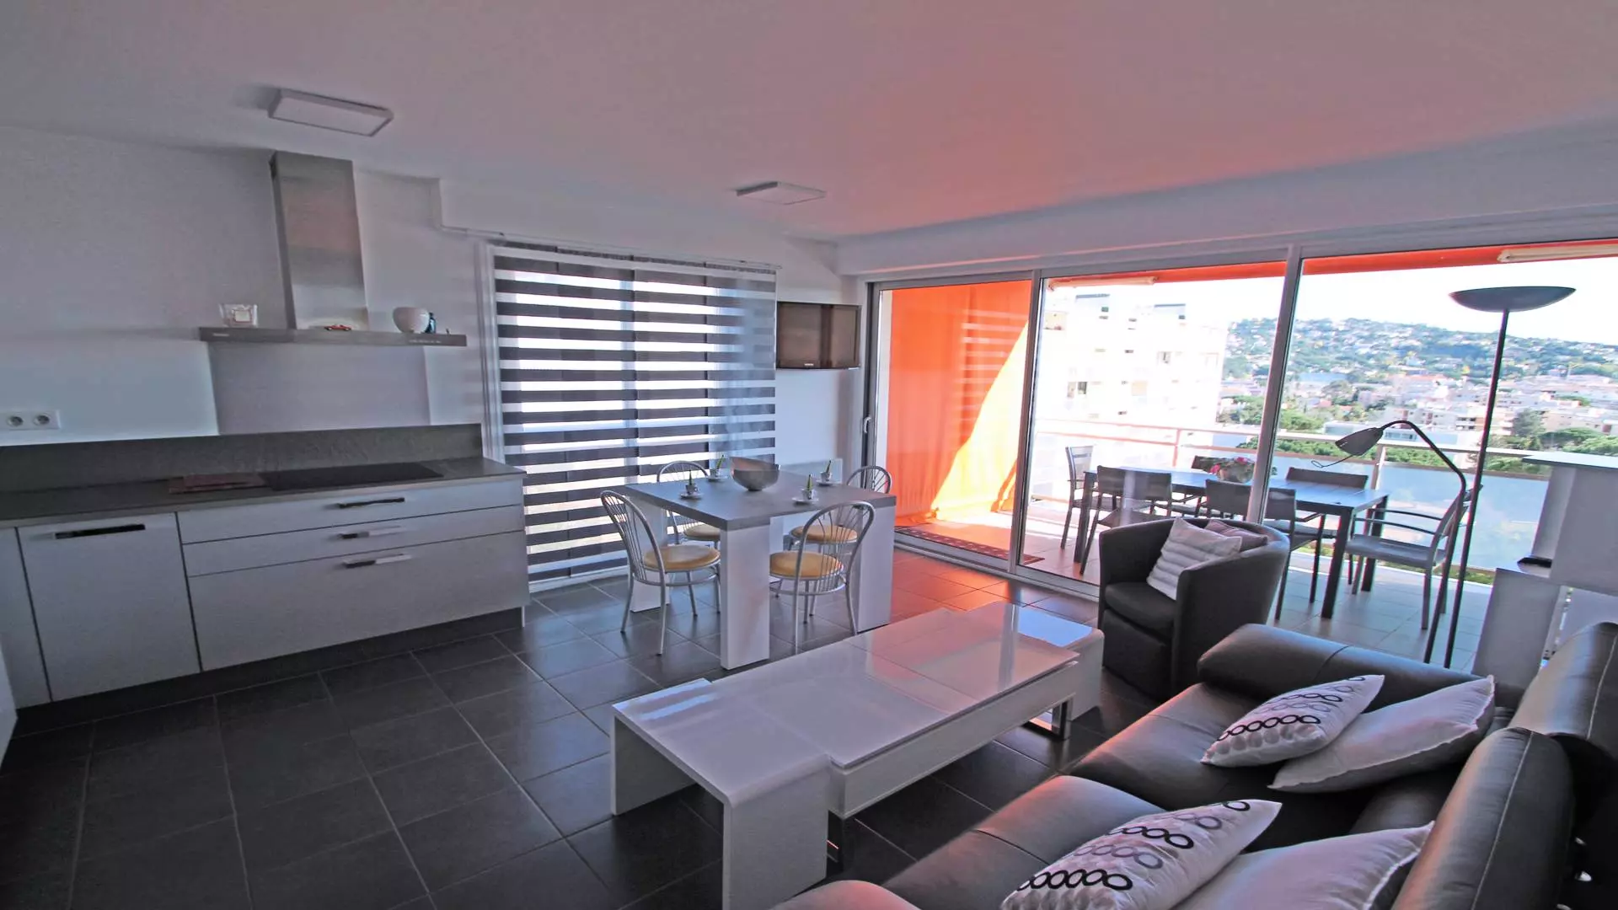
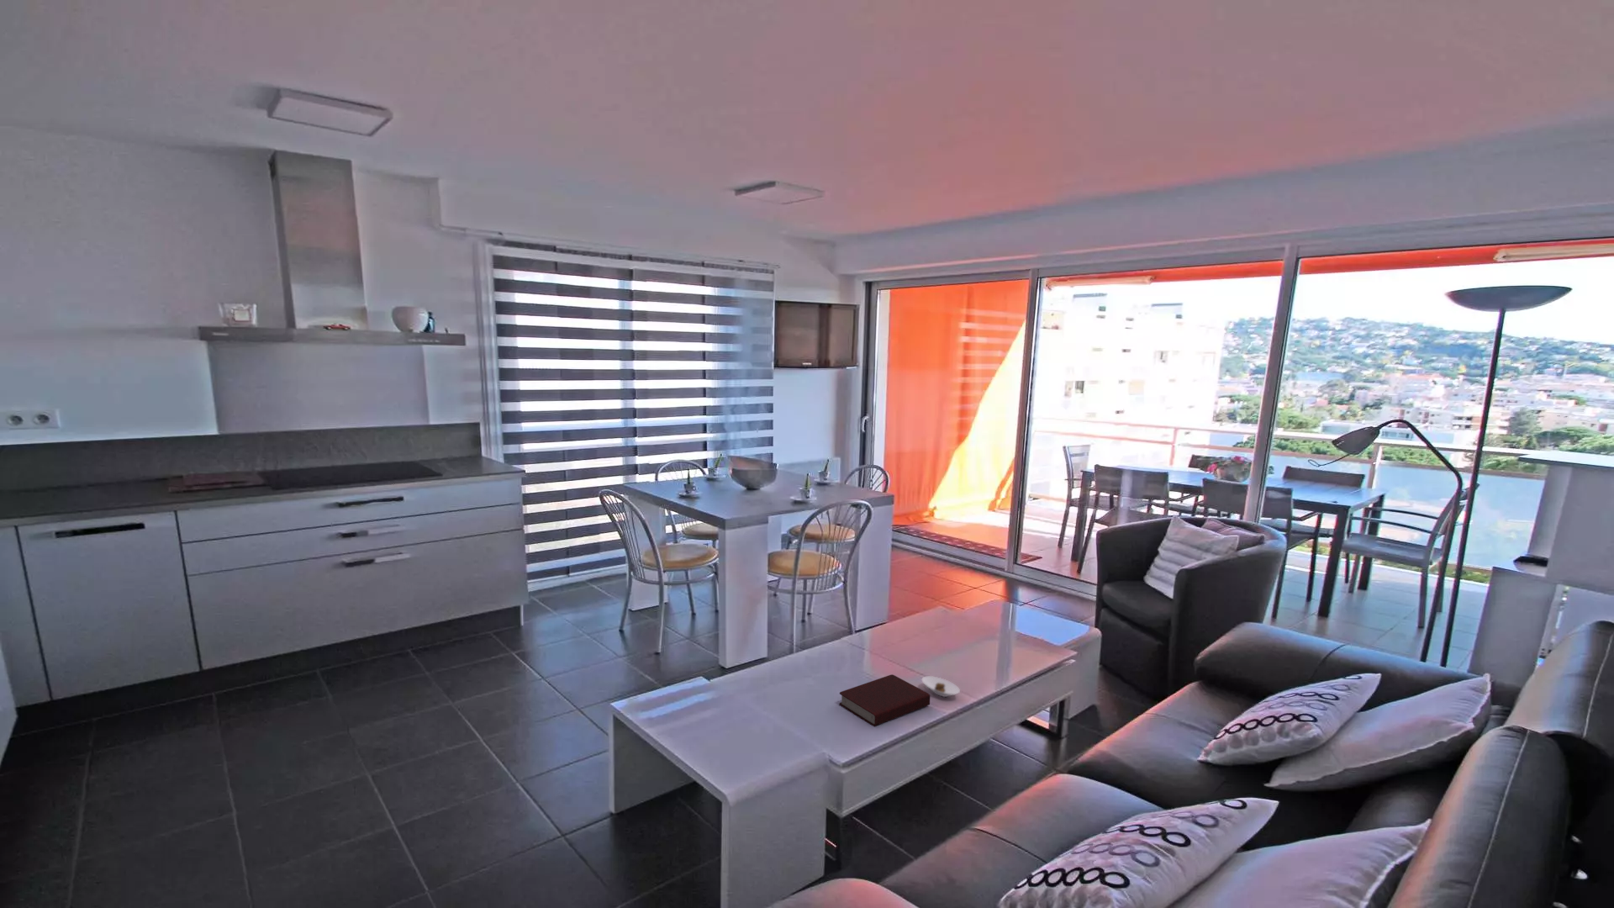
+ book [839,674,930,727]
+ saucer [921,675,961,697]
